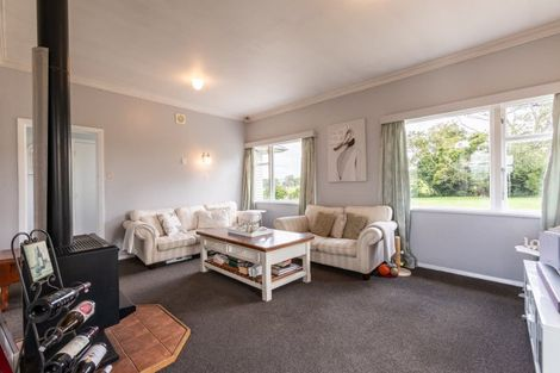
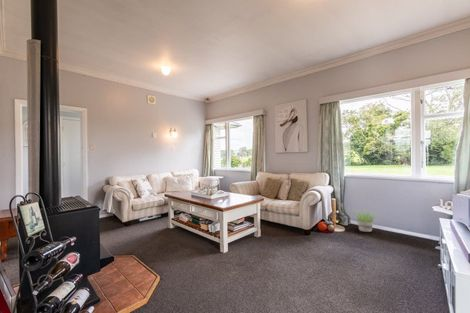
+ potted plant [352,208,379,233]
